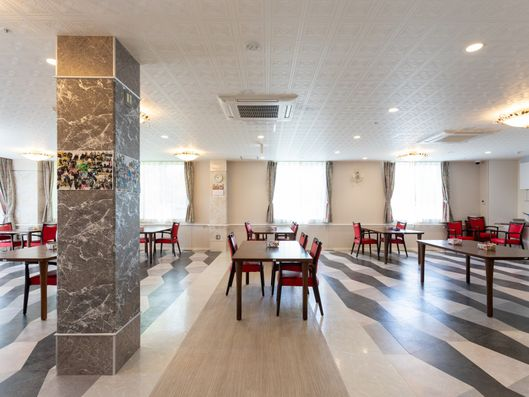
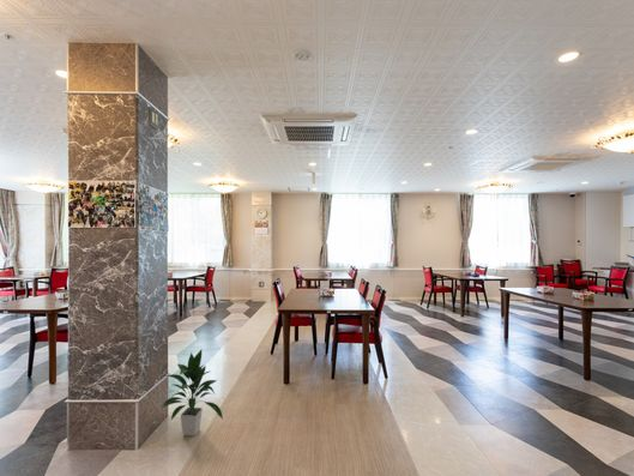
+ indoor plant [161,349,224,438]
